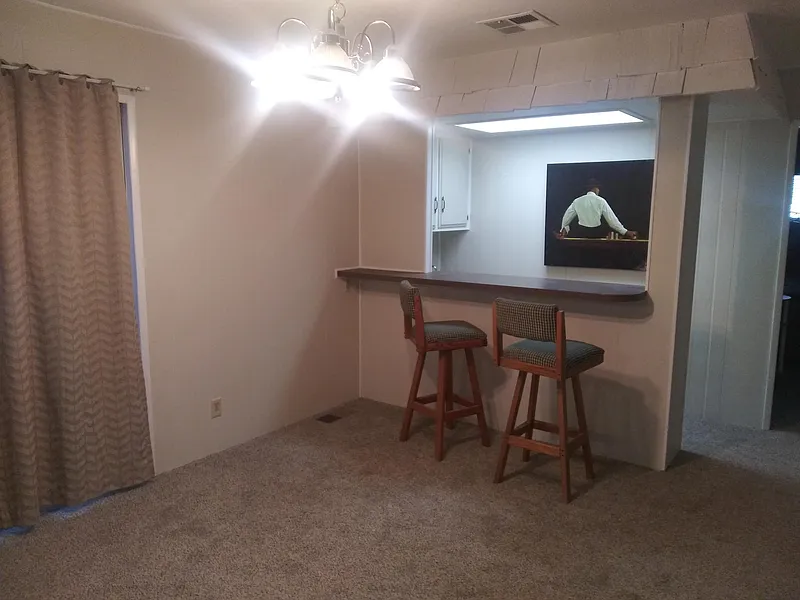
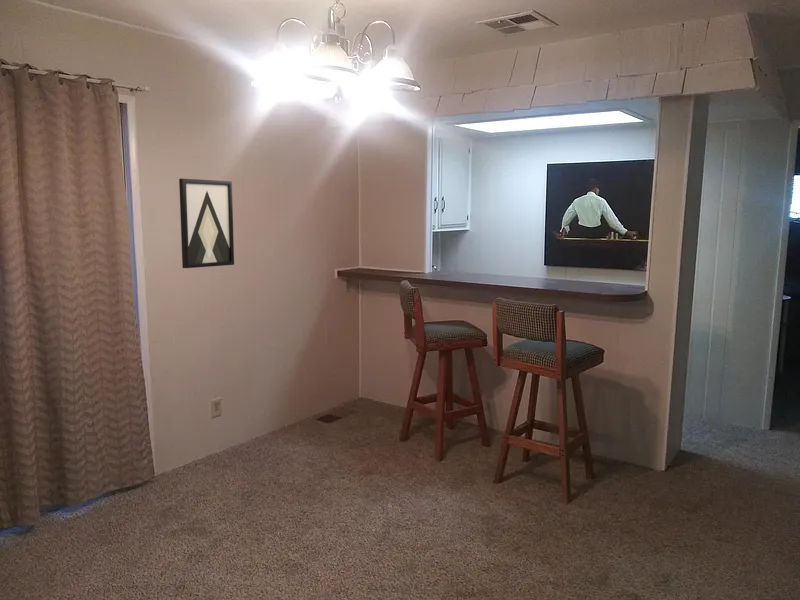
+ wall art [178,178,235,269]
